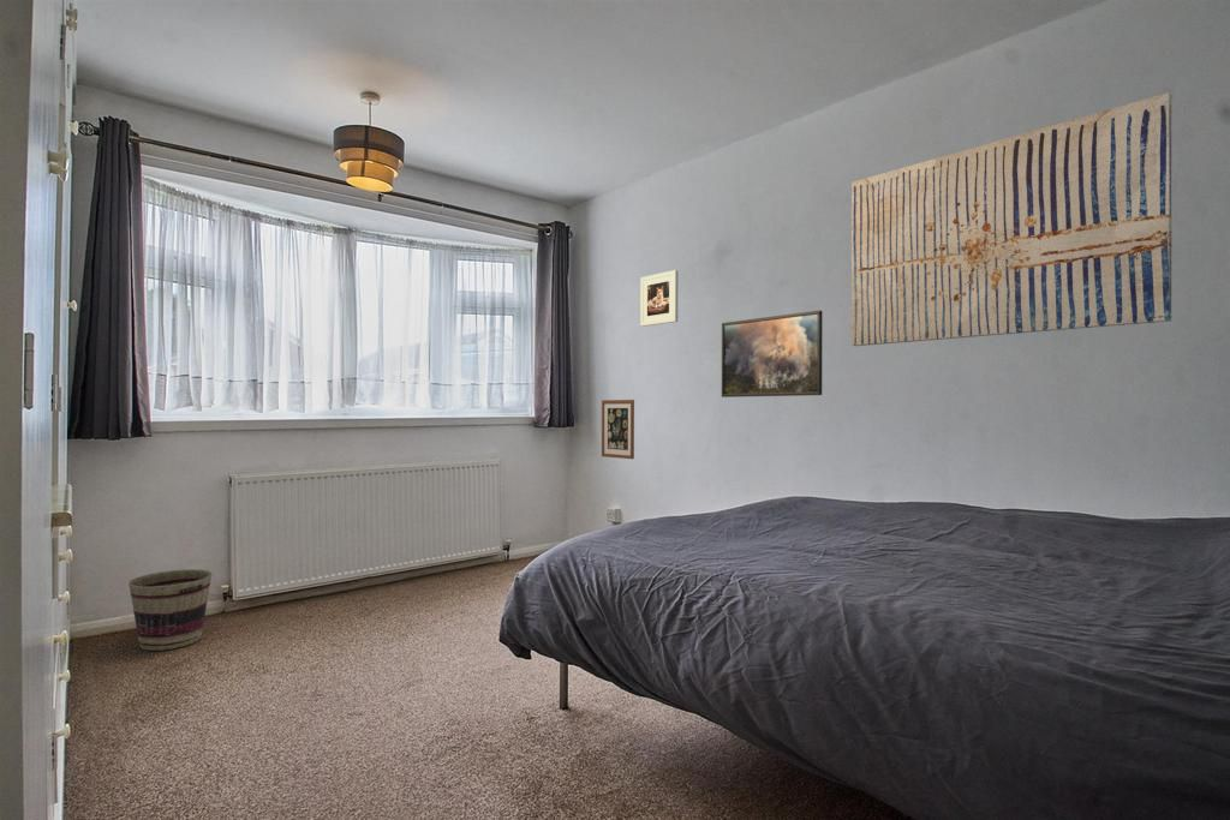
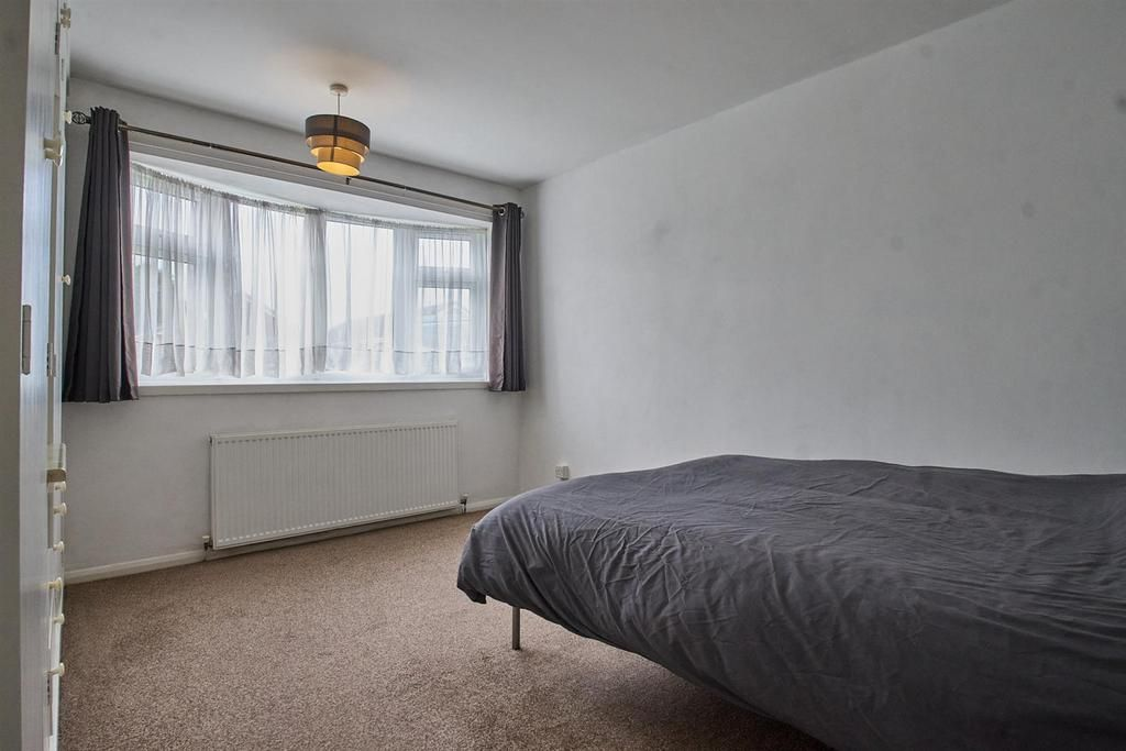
- wall art [601,399,635,460]
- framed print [721,310,824,399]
- basket [127,568,213,652]
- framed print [639,269,679,328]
- wall art [850,91,1174,347]
